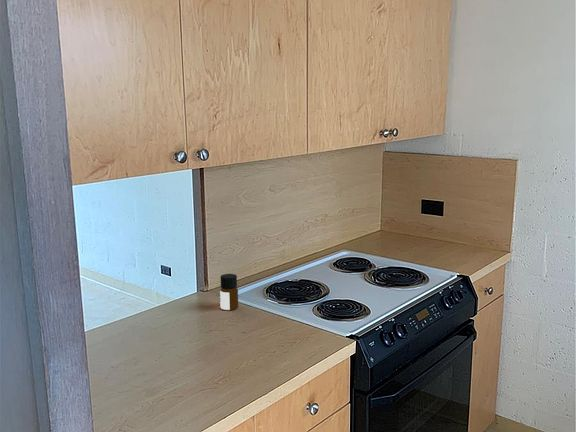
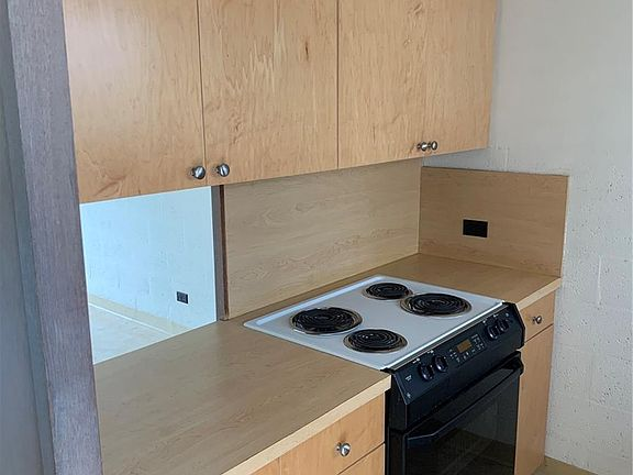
- bottle [219,273,239,311]
